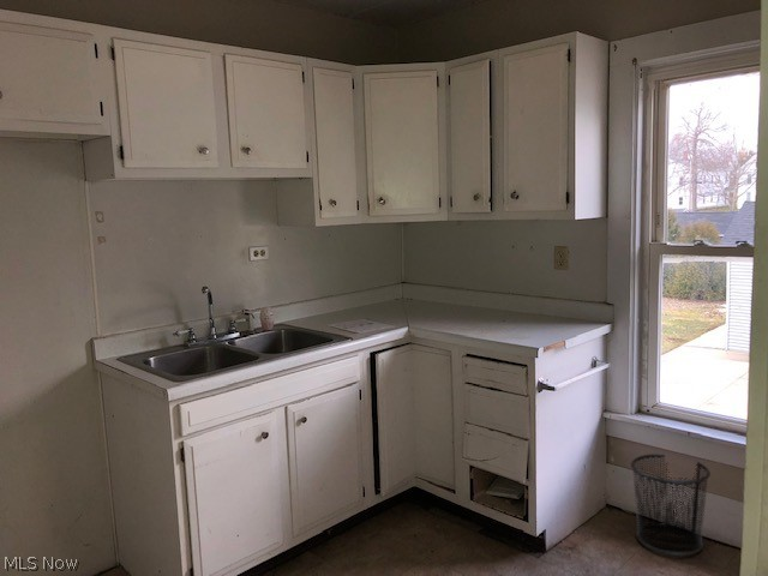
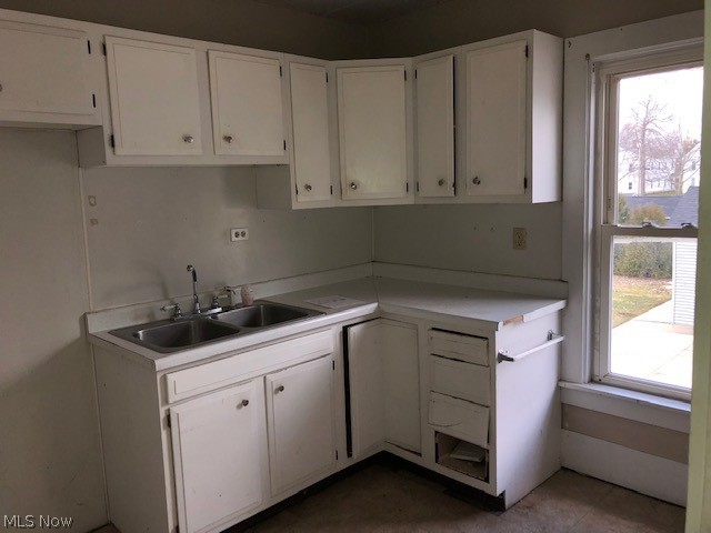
- waste bin [630,452,712,557]
